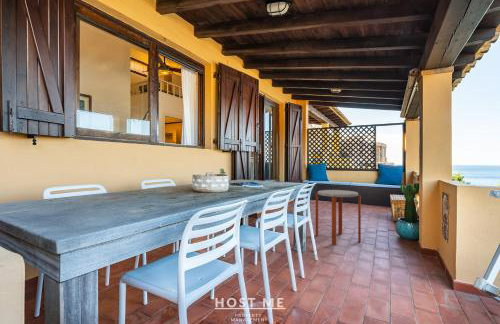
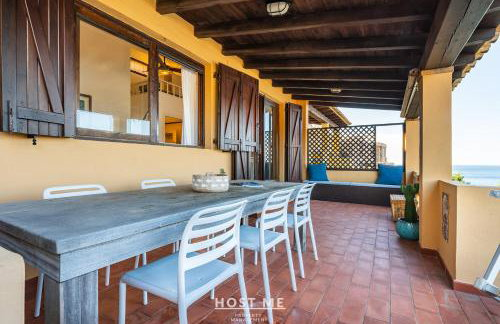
- side table [315,189,362,246]
